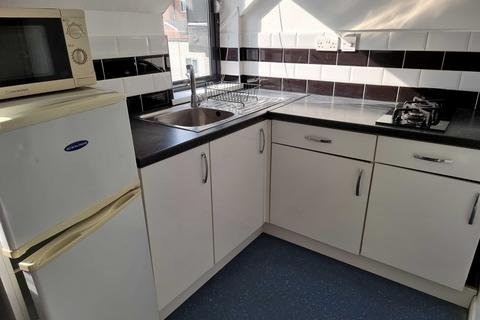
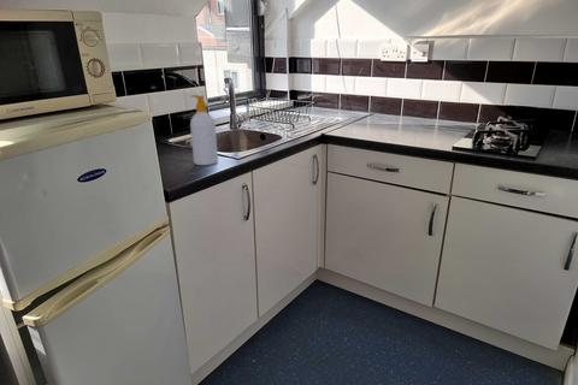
+ soap bottle [189,94,219,166]
